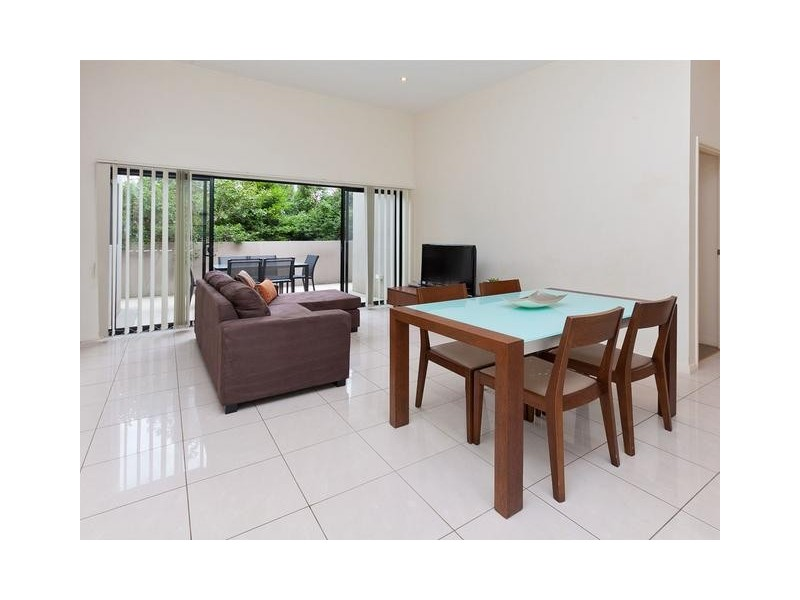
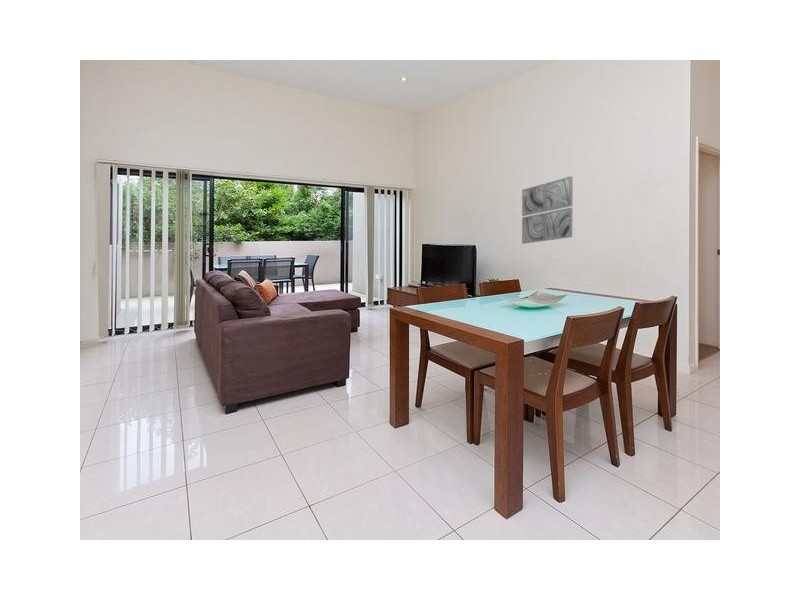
+ wall art [521,175,574,245]
